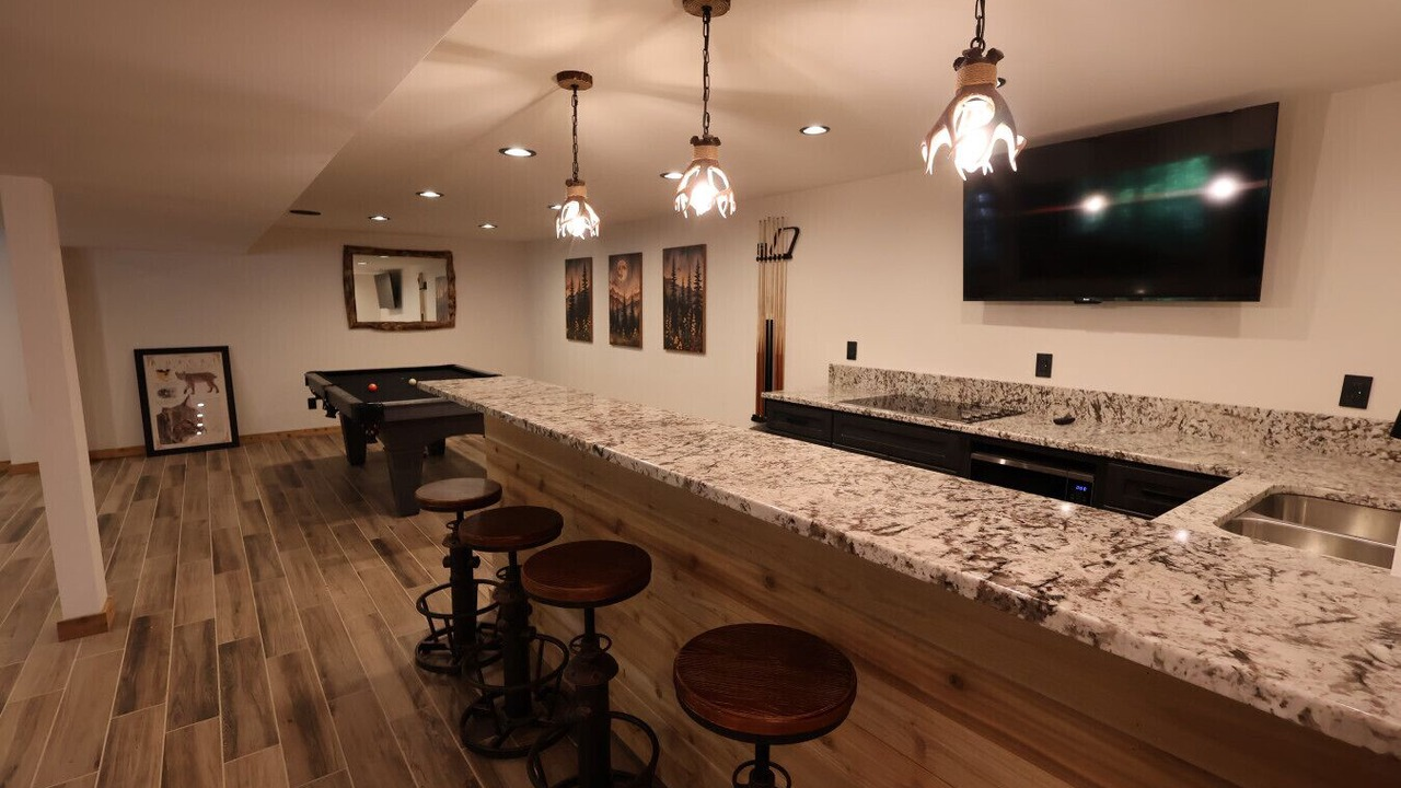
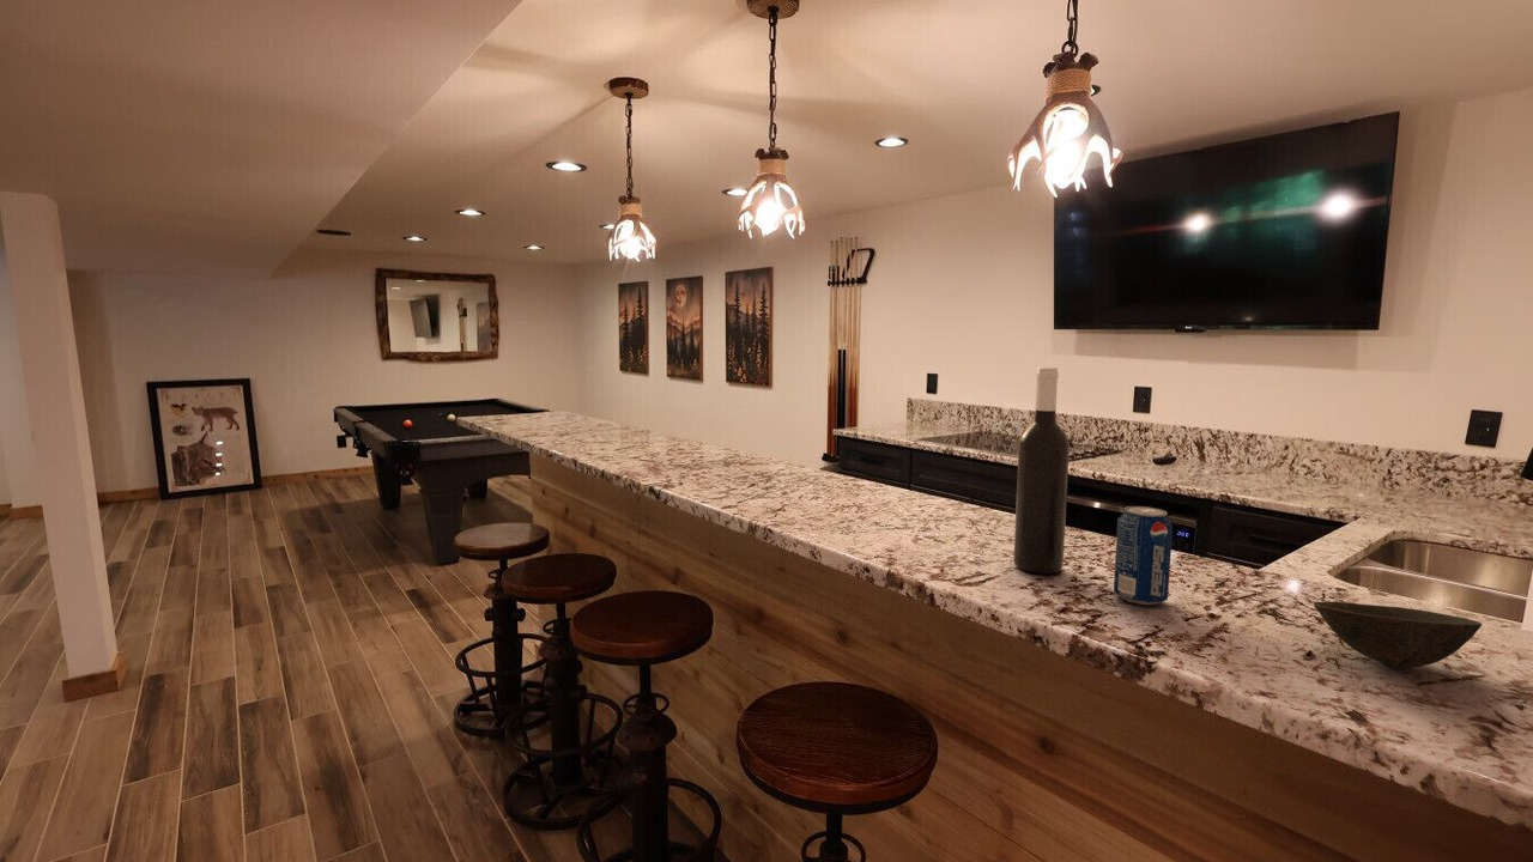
+ beverage can [1113,505,1174,606]
+ wine bottle [1013,366,1071,575]
+ bowl [1313,601,1483,668]
